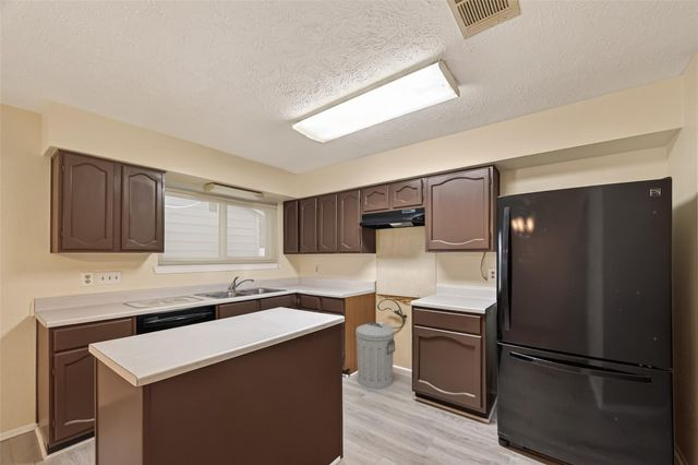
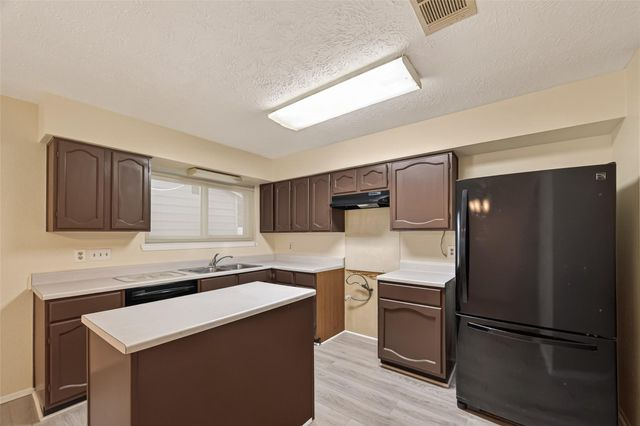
- trash can [354,321,396,390]
